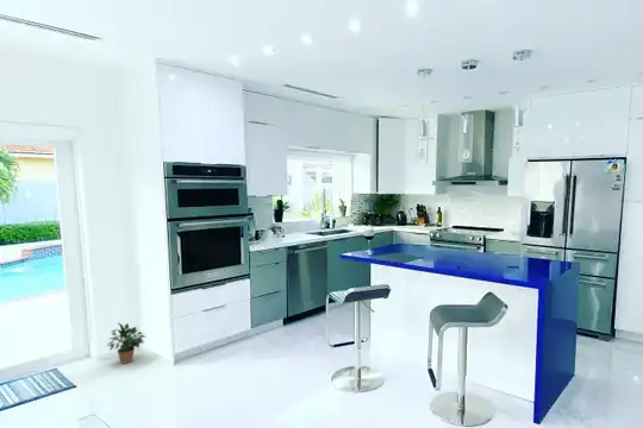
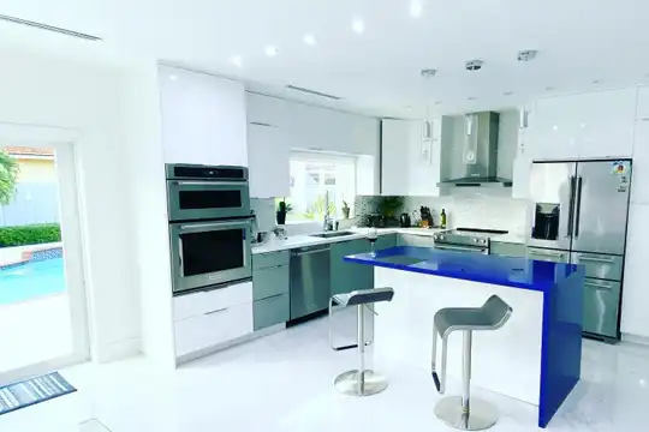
- potted plant [106,322,148,365]
